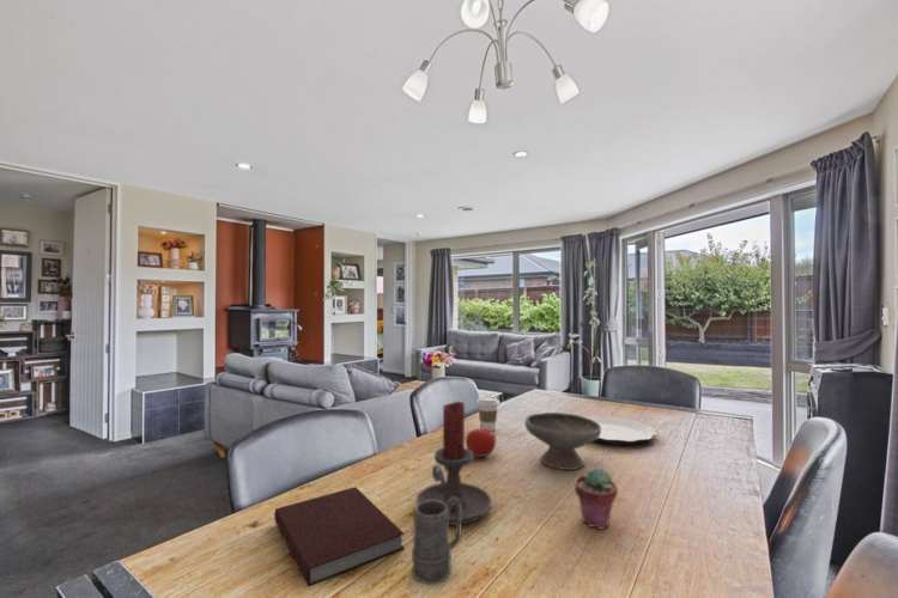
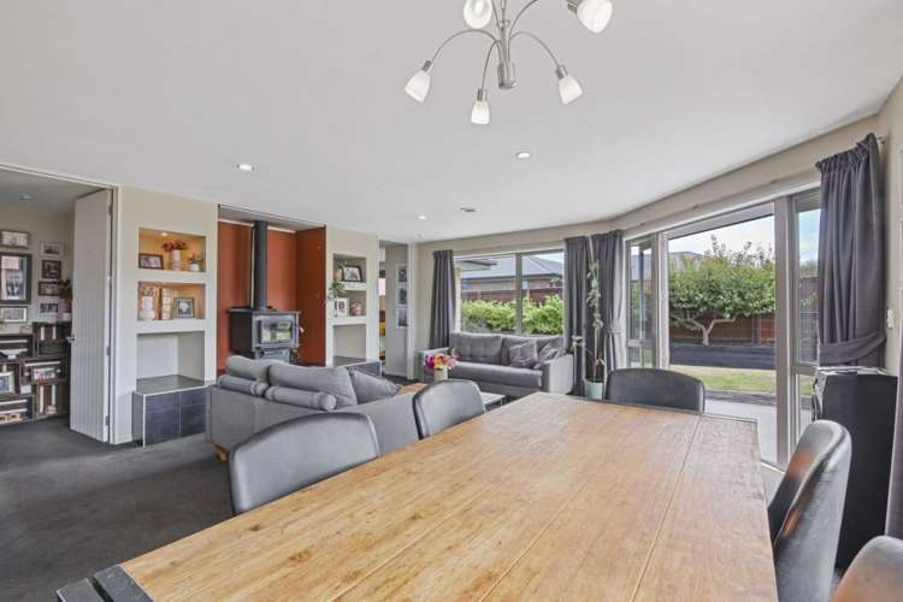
- mug [411,496,462,585]
- fruit [465,425,497,458]
- bowl [523,411,601,471]
- potted succulent [574,466,619,531]
- candle holder [414,401,492,526]
- notebook [273,486,406,587]
- coffee cup [475,396,500,432]
- plate [585,415,657,445]
